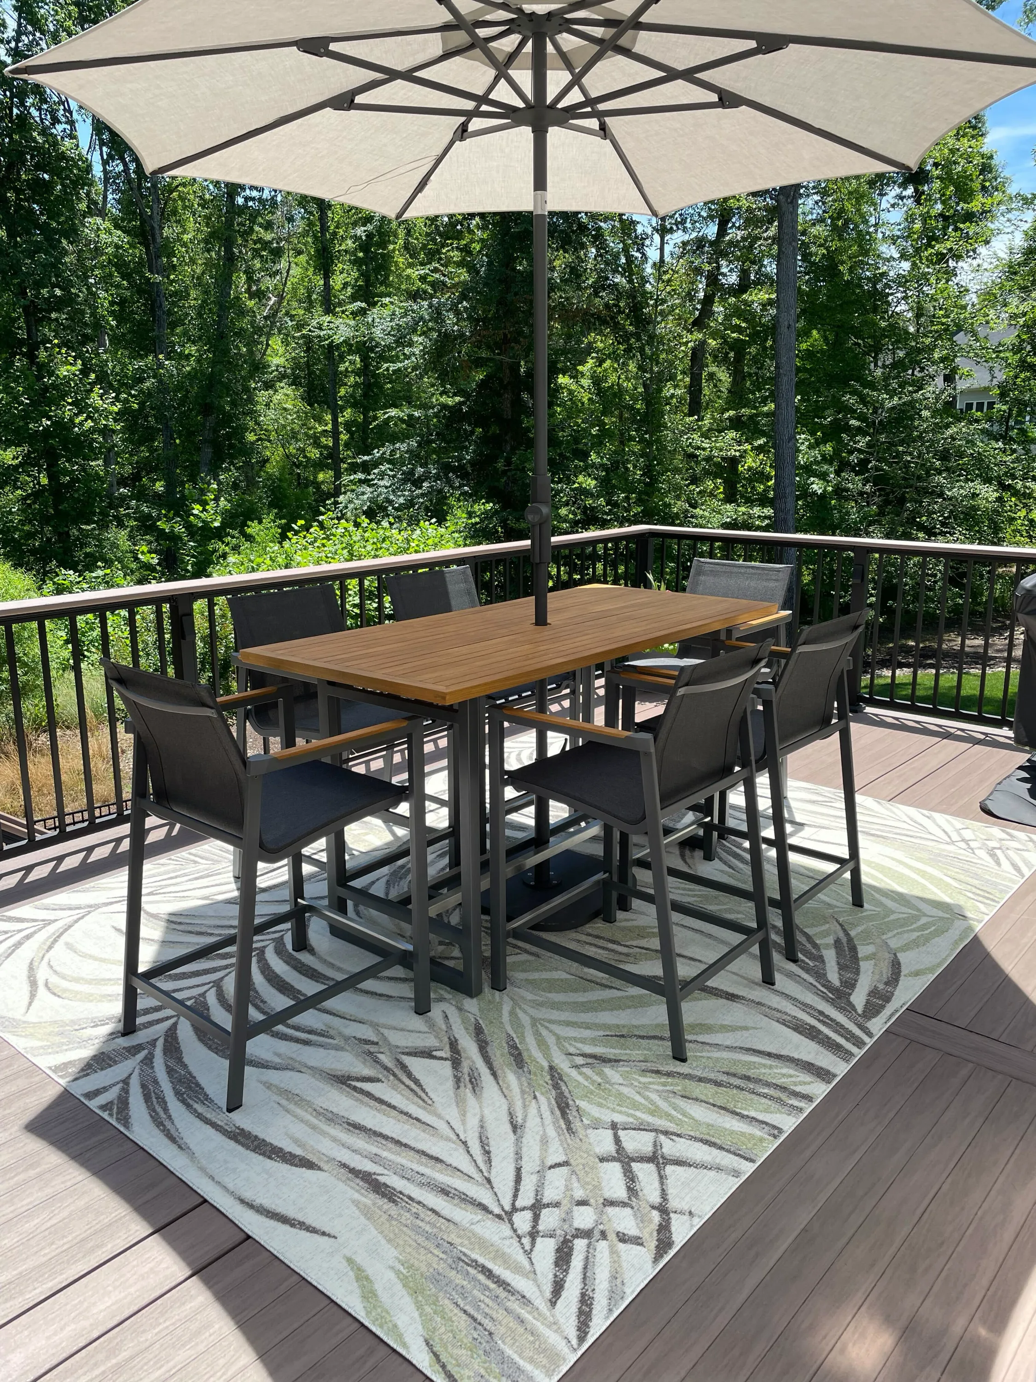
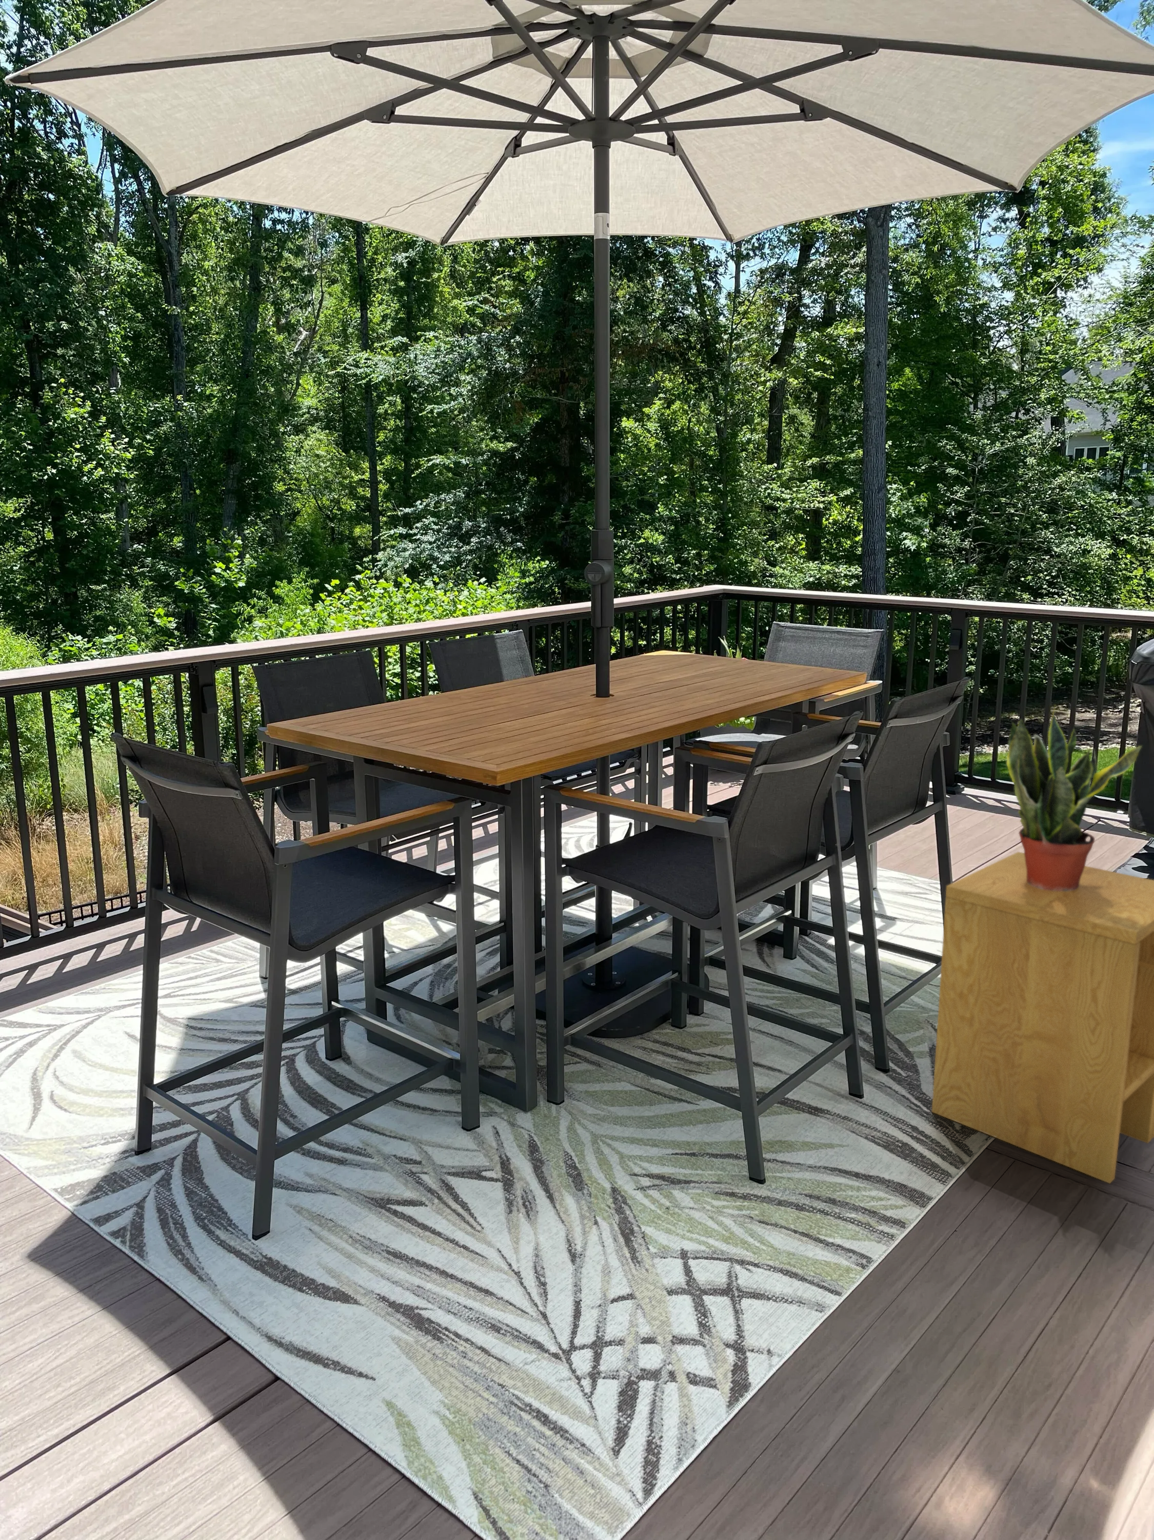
+ side table [931,851,1154,1183]
+ potted plant [1006,705,1143,891]
